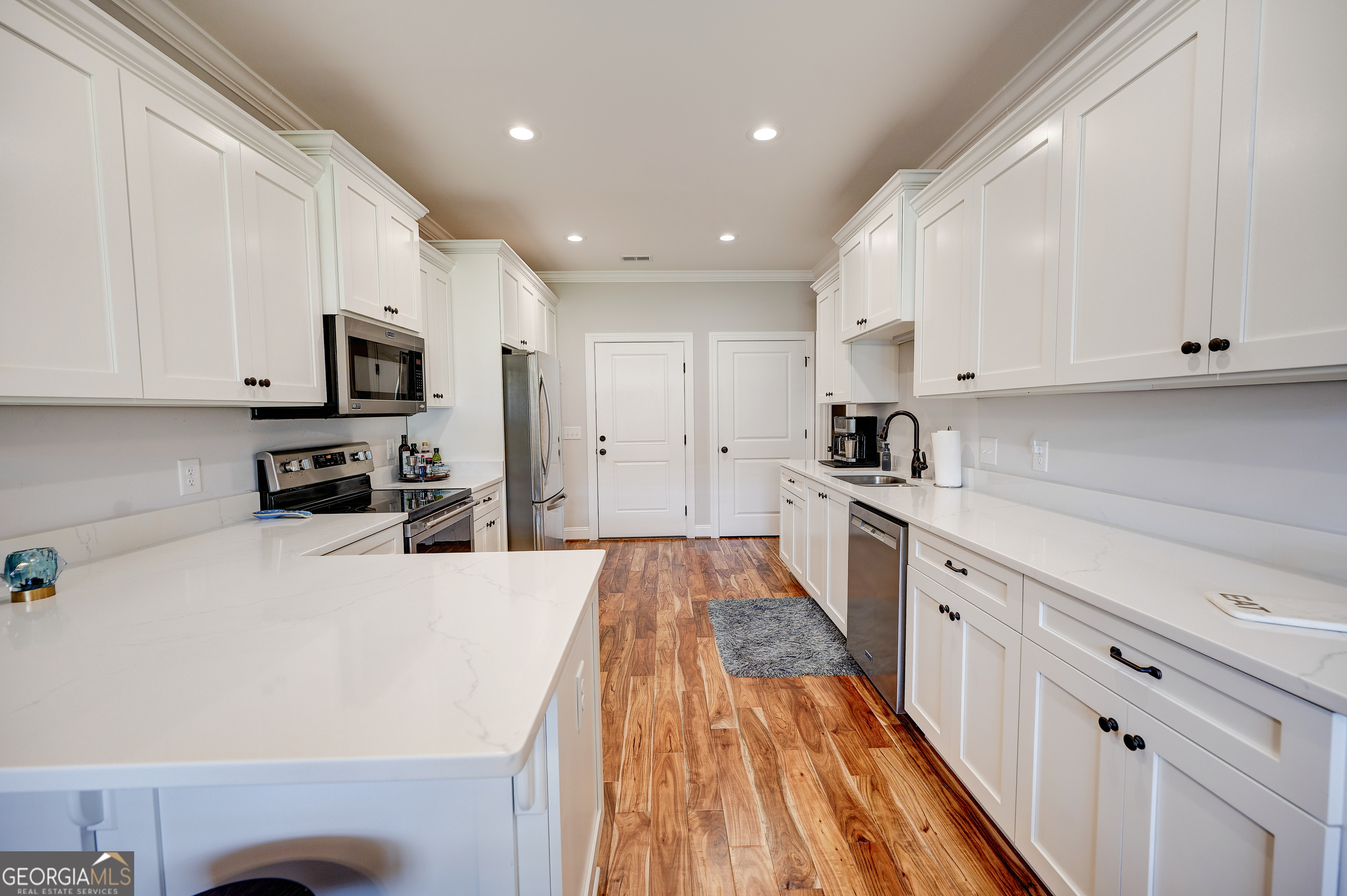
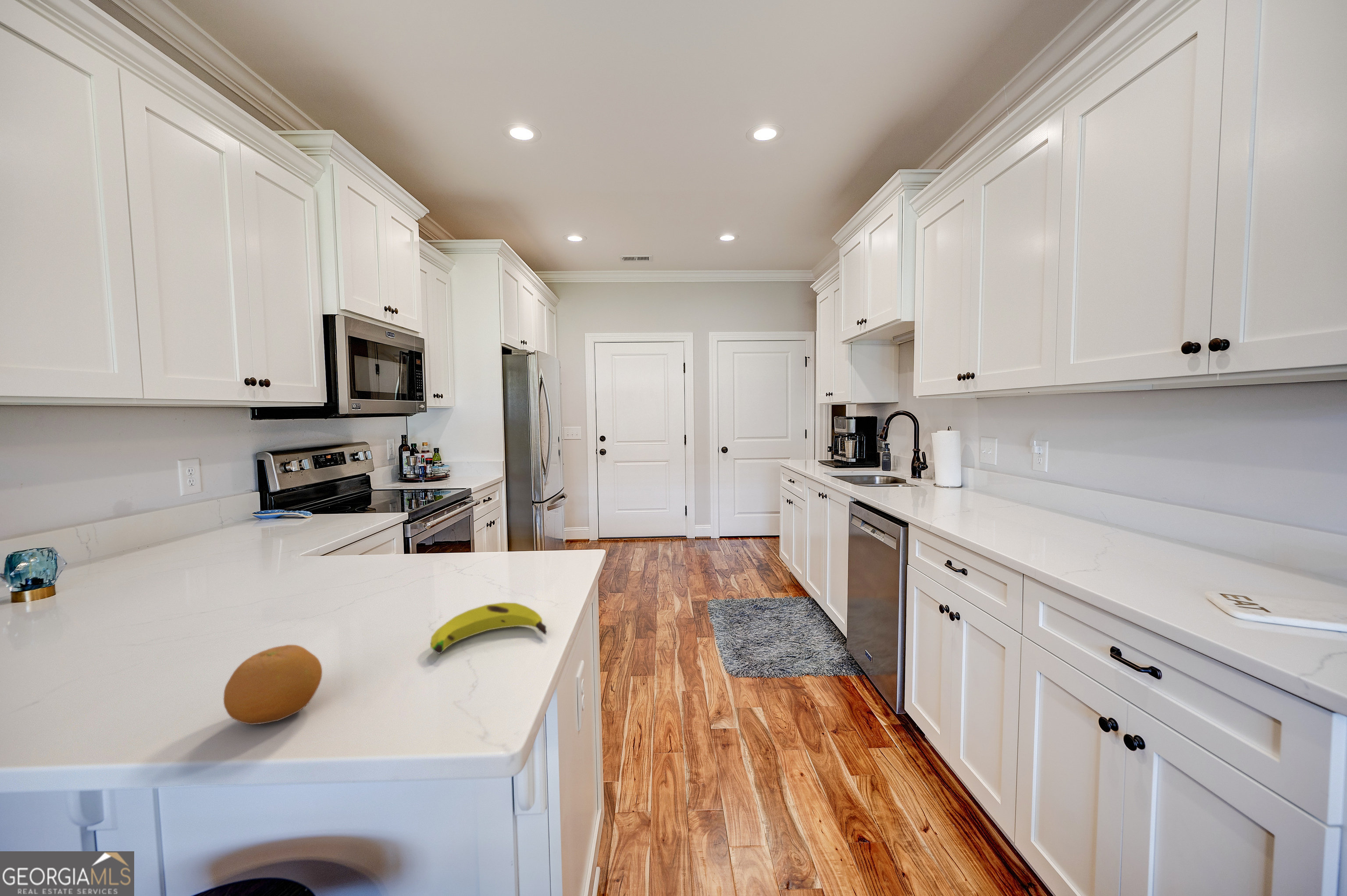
+ banana [430,602,547,654]
+ fruit [223,644,323,725]
